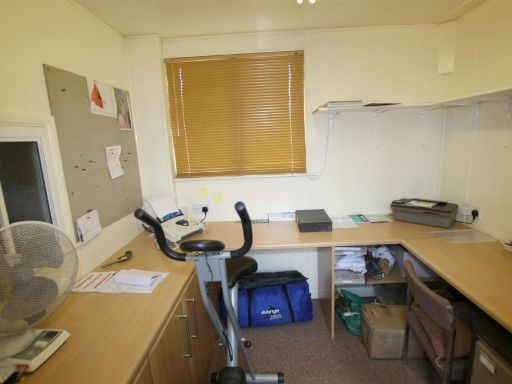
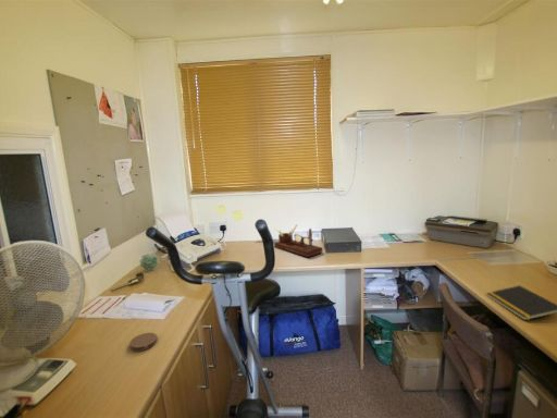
+ notepad [485,284,557,321]
+ coaster [128,332,159,352]
+ succulent plant [138,251,160,271]
+ desk organizer [273,223,324,258]
